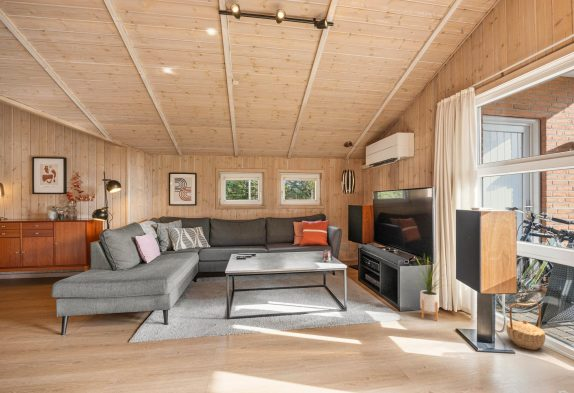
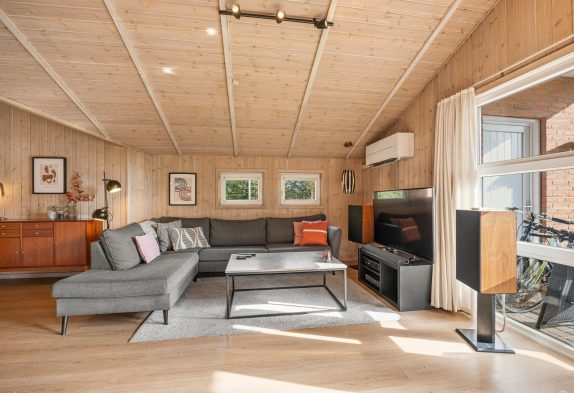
- house plant [408,253,449,322]
- basket [505,302,546,351]
